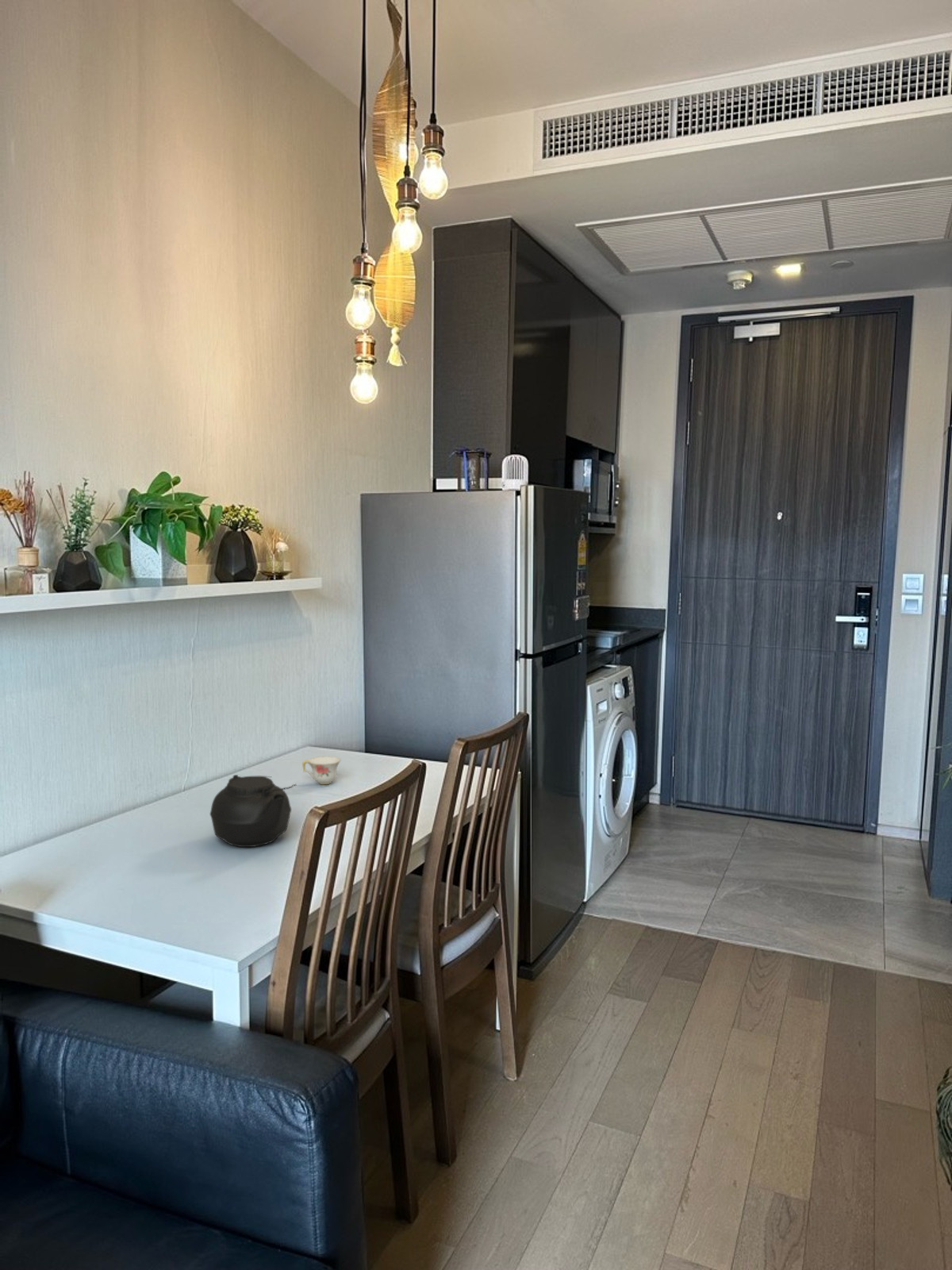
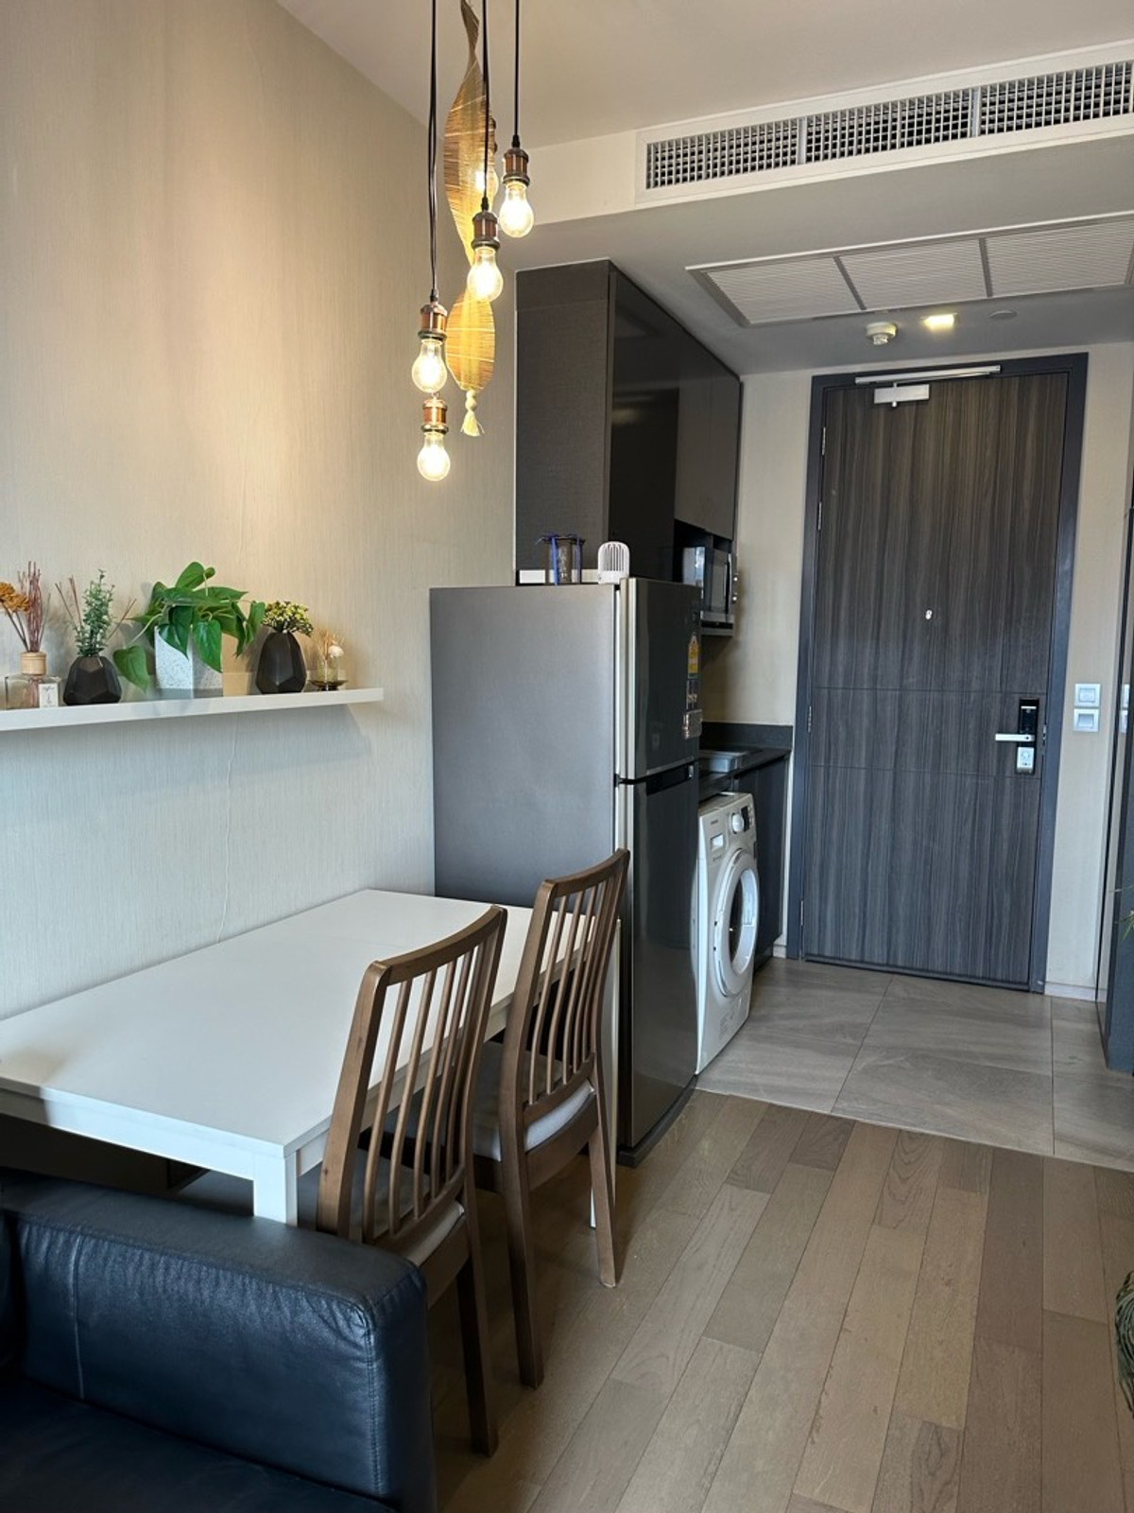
- teapot [209,774,298,848]
- teacup [301,756,341,785]
